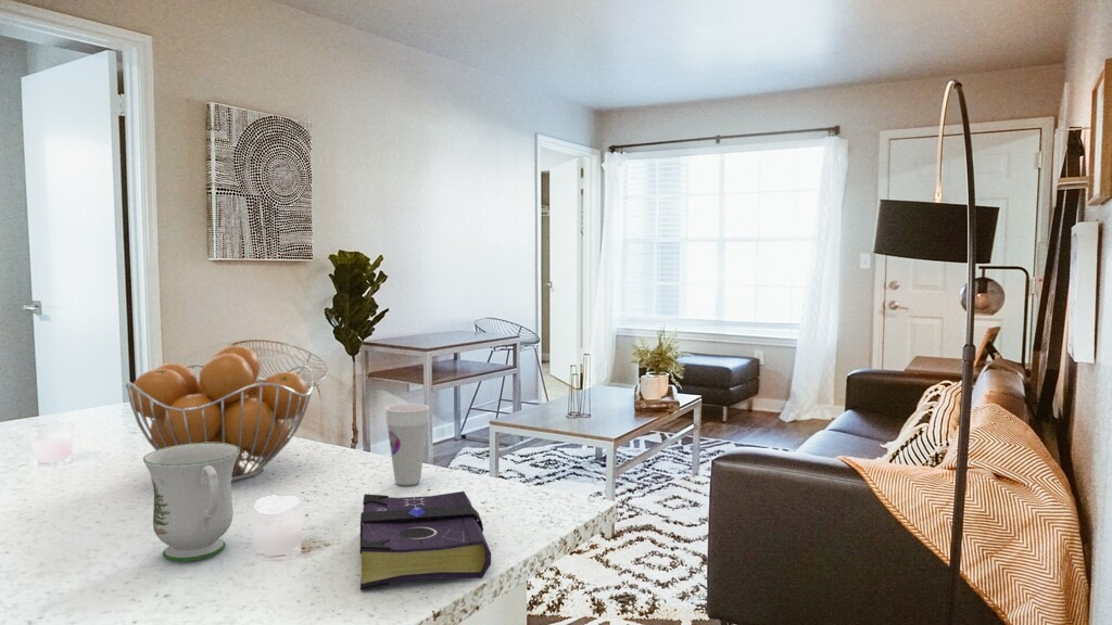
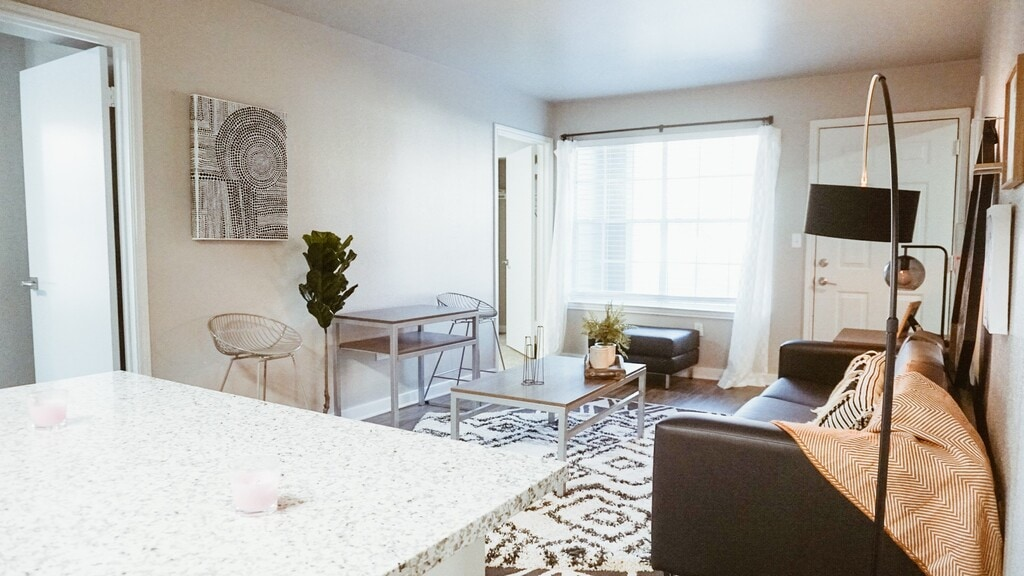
- cup [384,403,430,486]
- fruit basket [124,344,314,483]
- mug [142,443,239,563]
- book [359,490,492,591]
